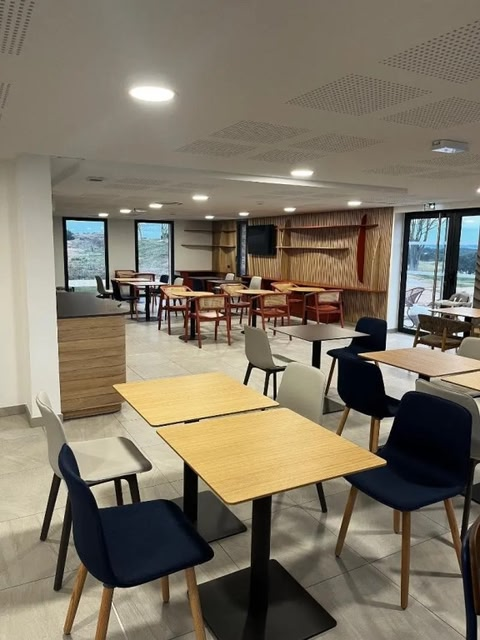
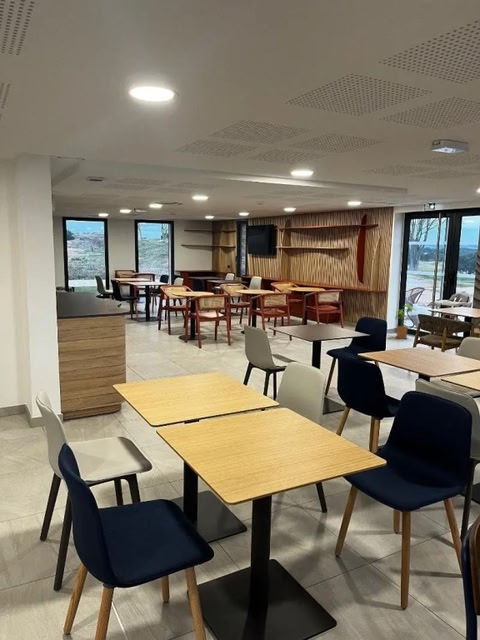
+ house plant [395,303,417,340]
